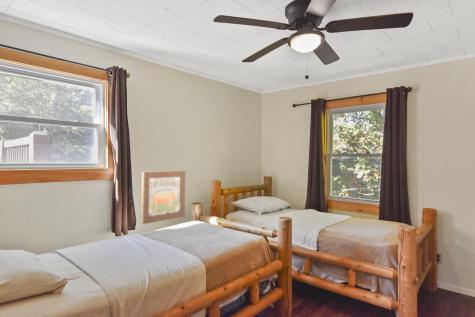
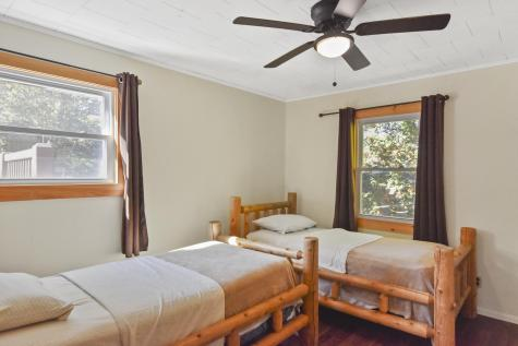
- wall art [140,170,187,225]
